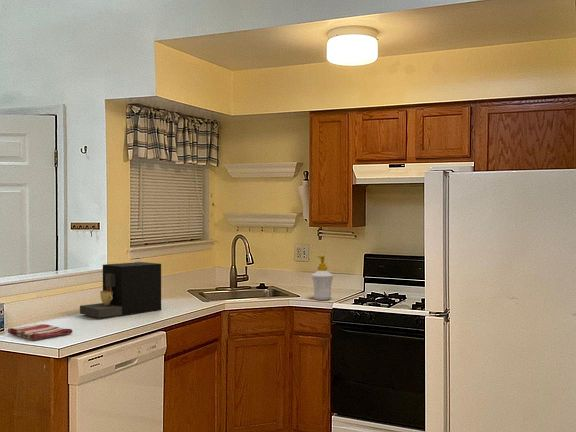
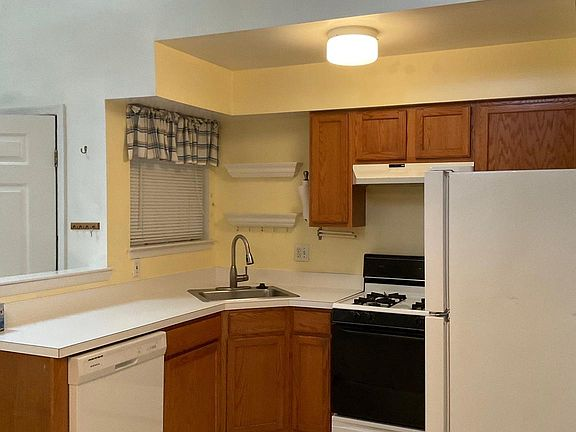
- dish towel [6,323,74,341]
- soap bottle [310,255,335,301]
- coffee maker [79,261,162,319]
